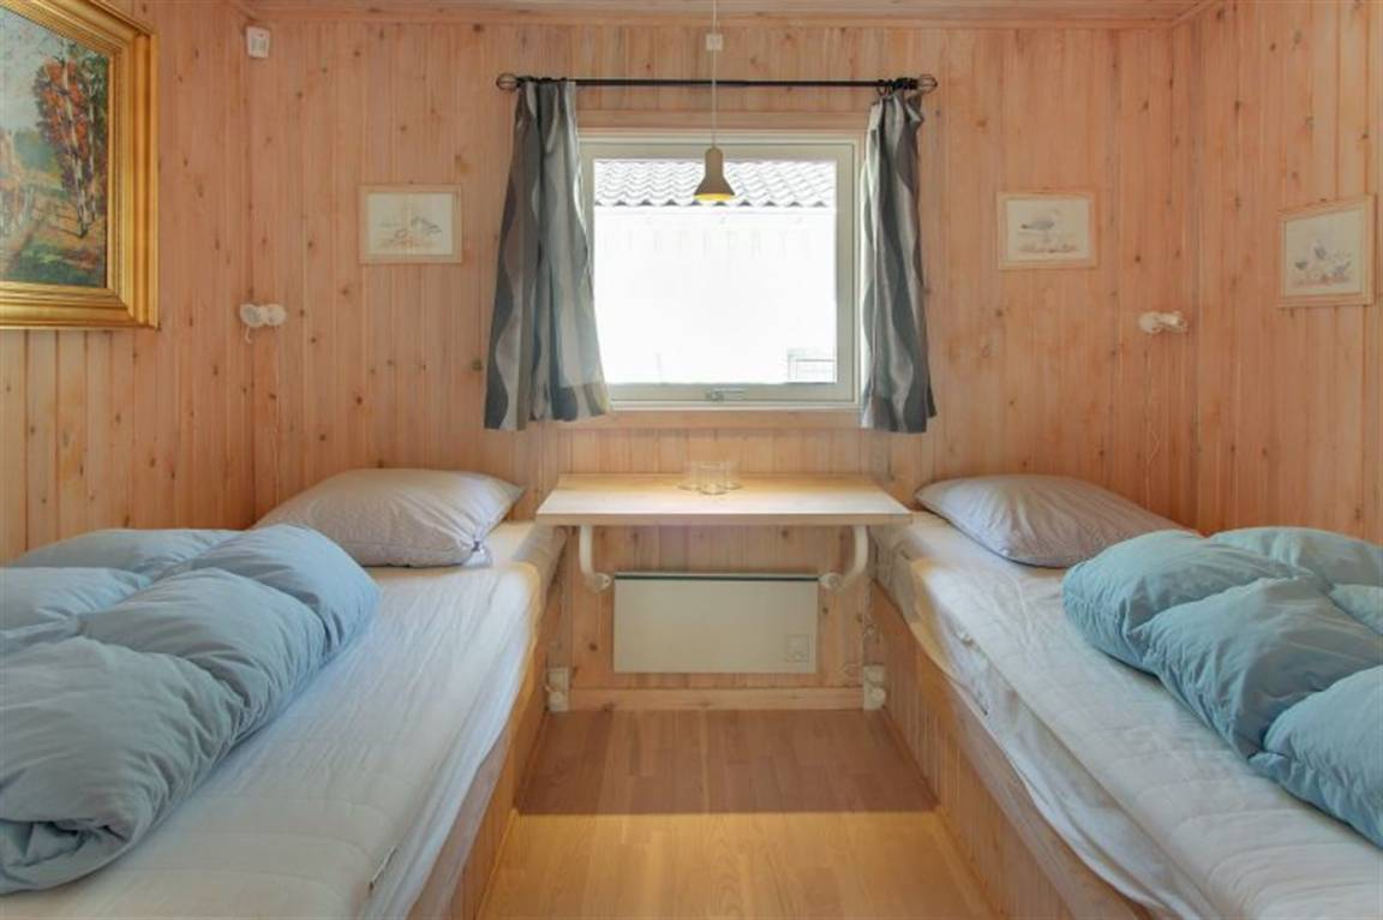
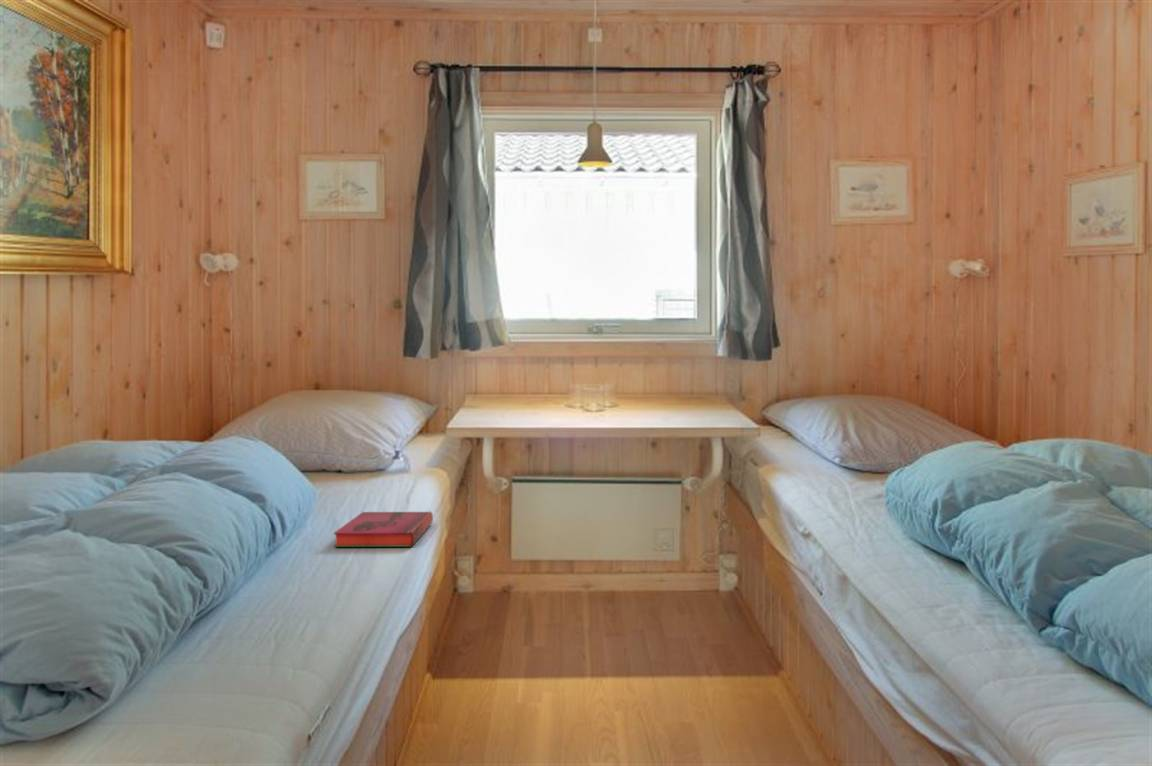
+ hardback book [332,510,434,548]
